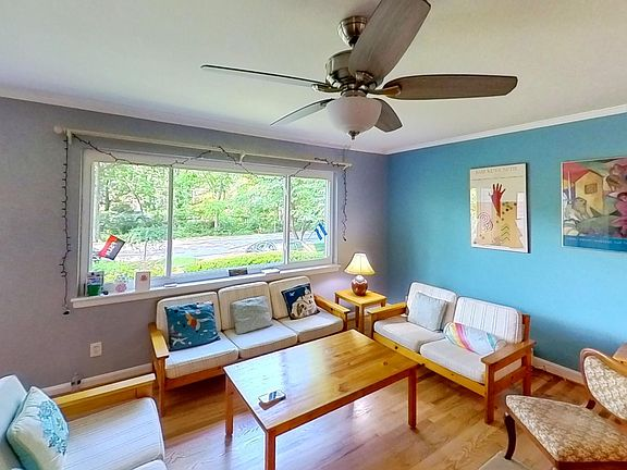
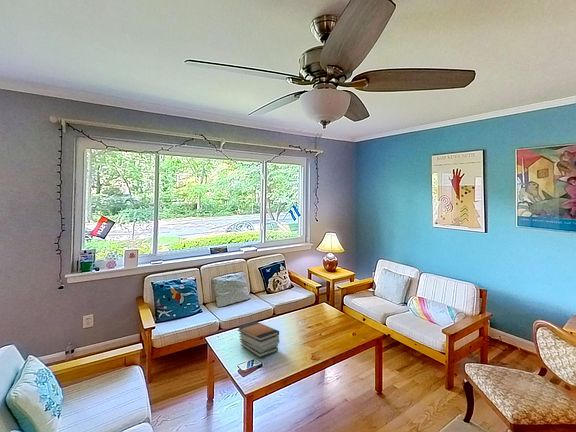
+ book stack [237,321,280,358]
